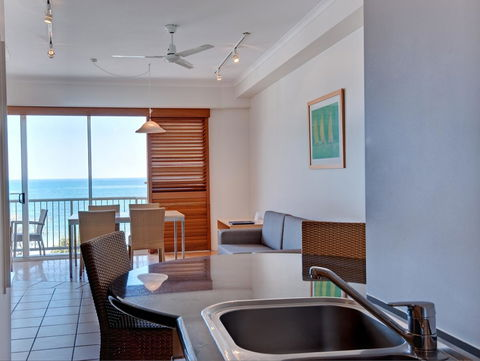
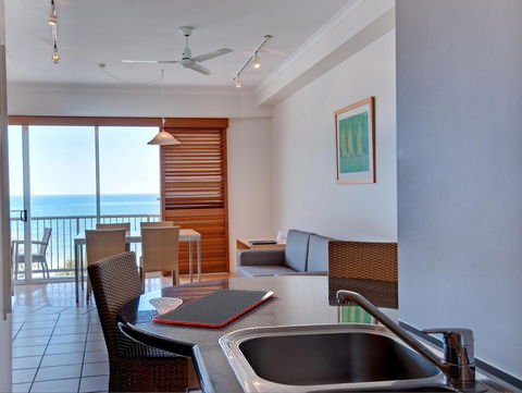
+ cutting board [151,287,275,329]
